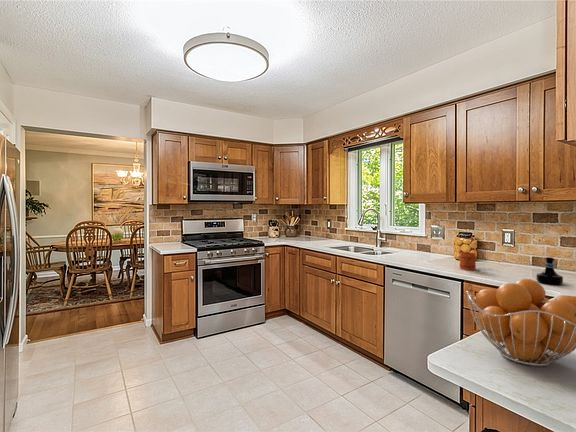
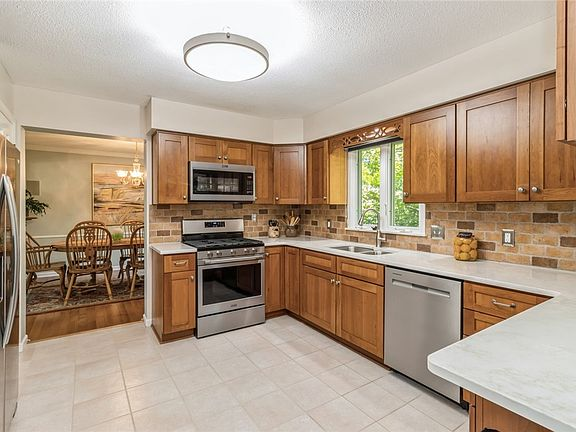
- tequila bottle [536,256,564,286]
- fruit basket [465,278,576,368]
- mug [459,251,477,271]
